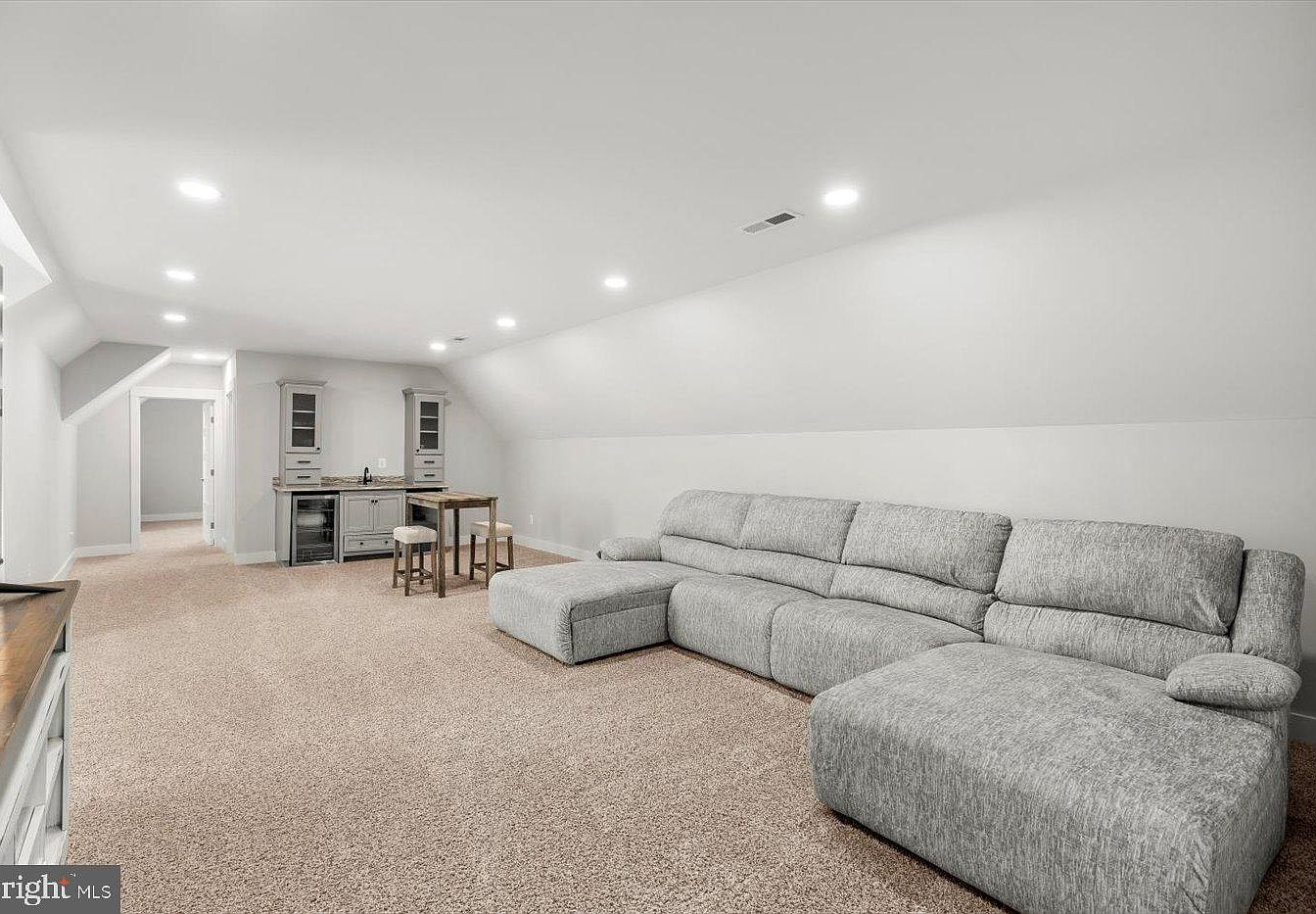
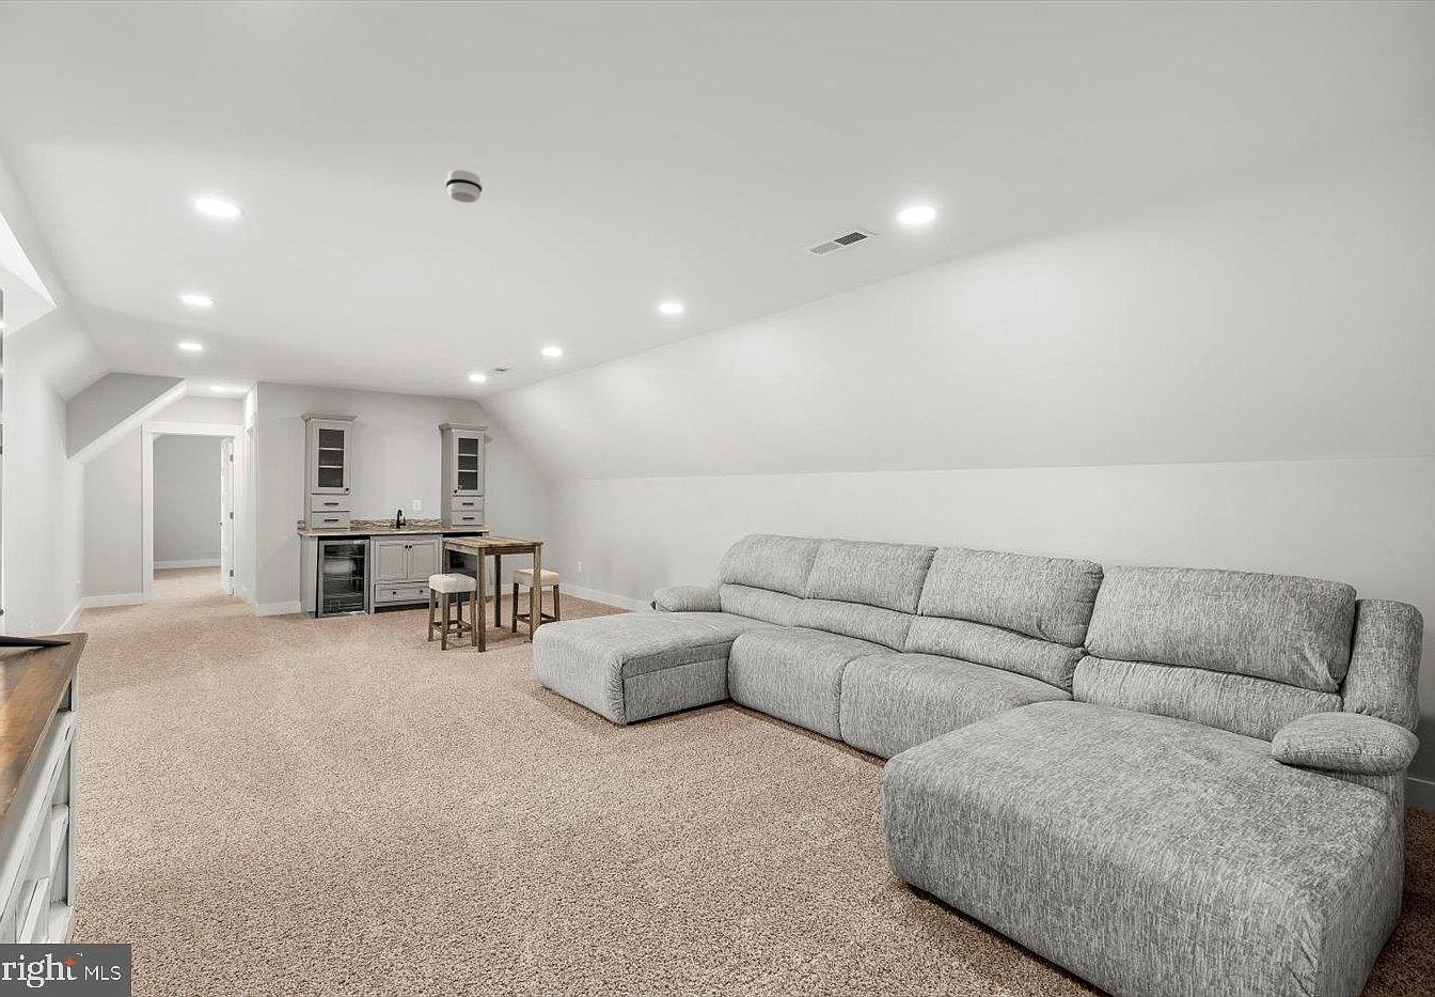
+ smoke detector [444,169,484,204]
